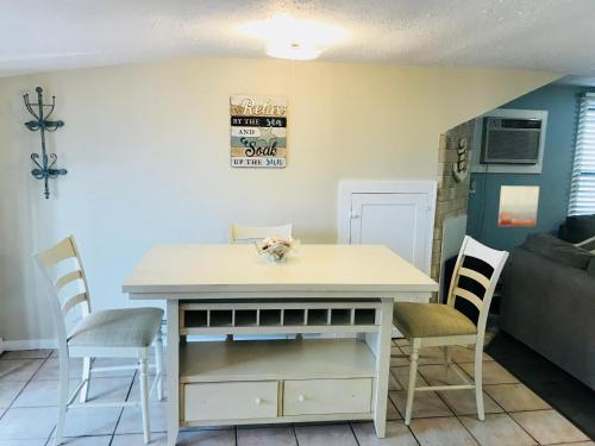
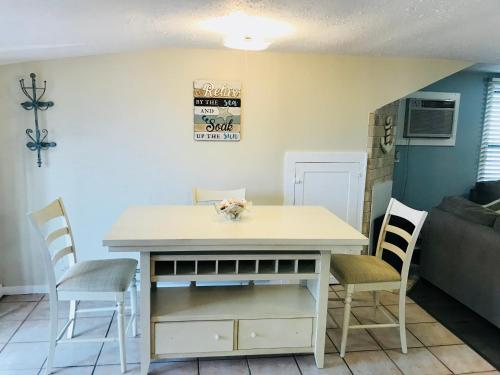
- wall art [496,184,540,227]
